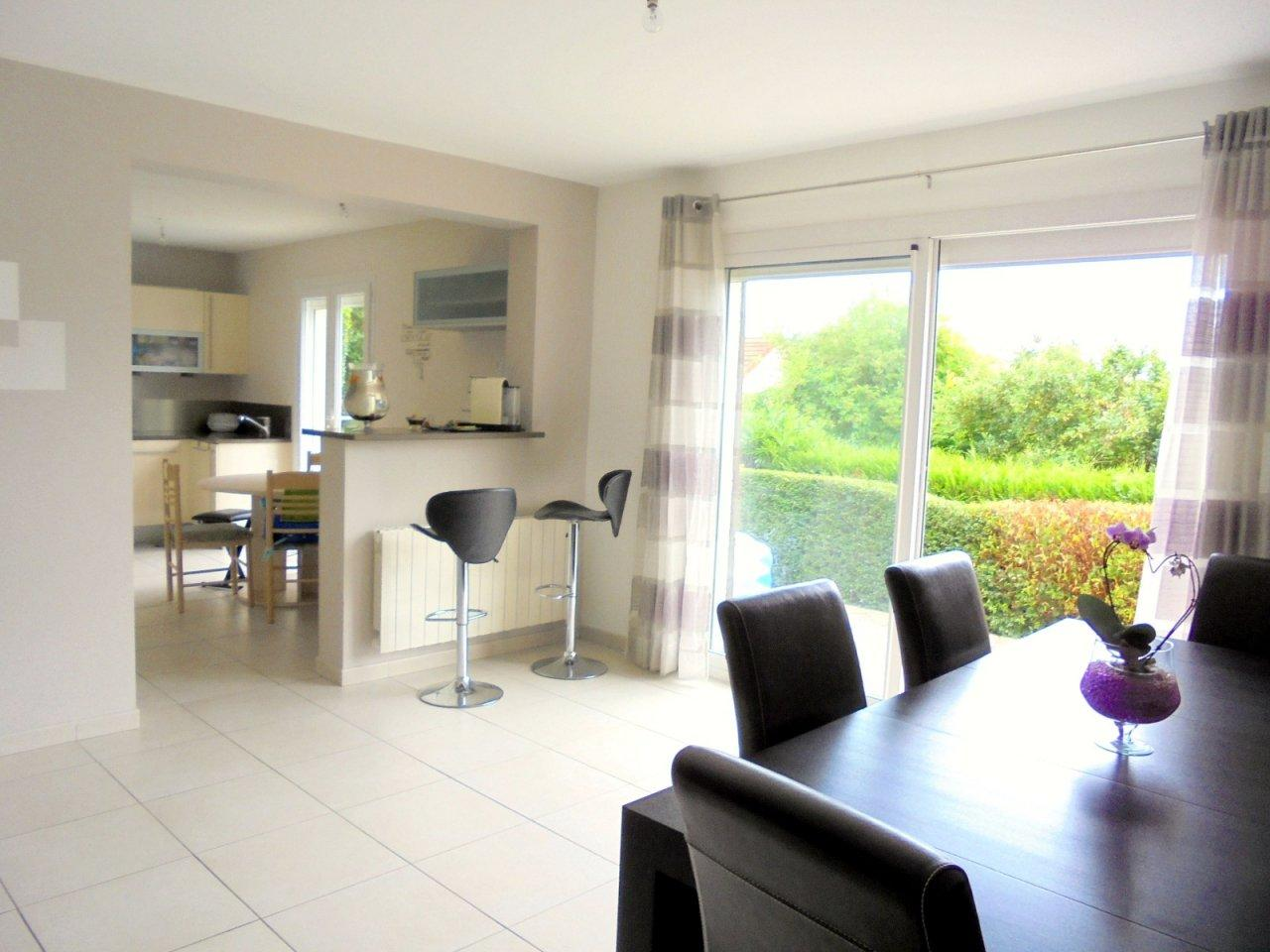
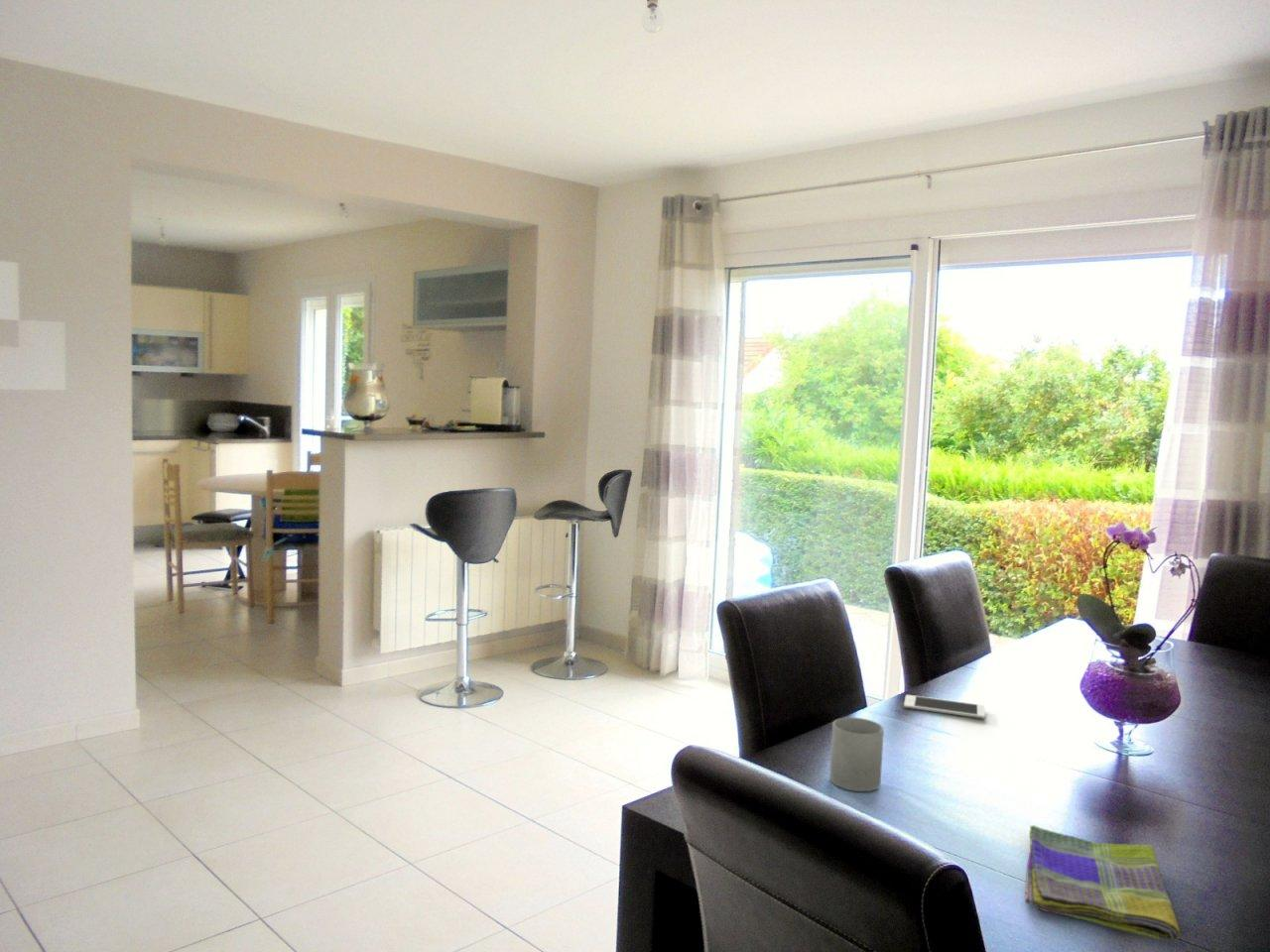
+ cell phone [903,694,986,720]
+ dish towel [1024,824,1181,943]
+ mug [828,717,885,792]
